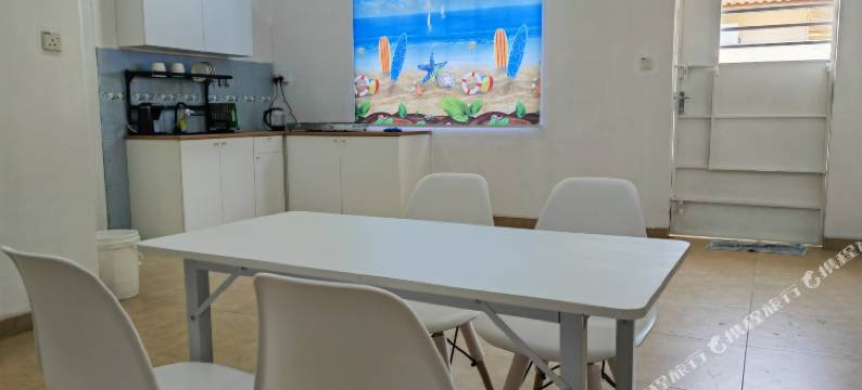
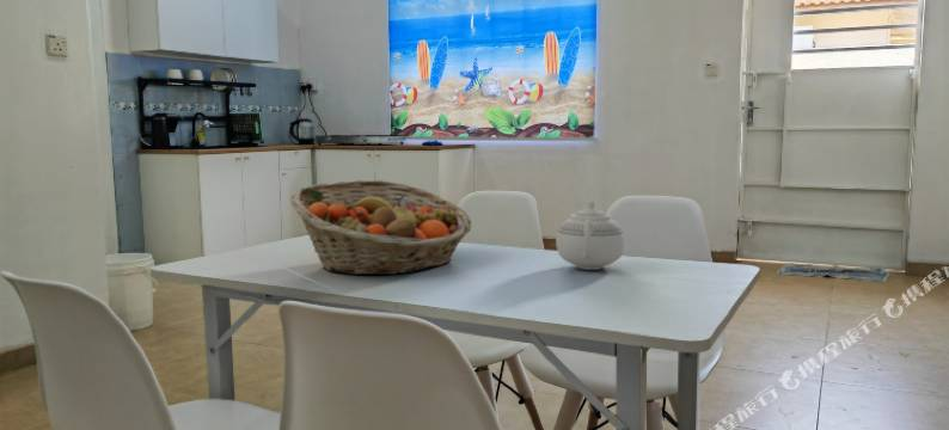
+ fruit basket [289,179,473,276]
+ teapot [555,199,626,271]
